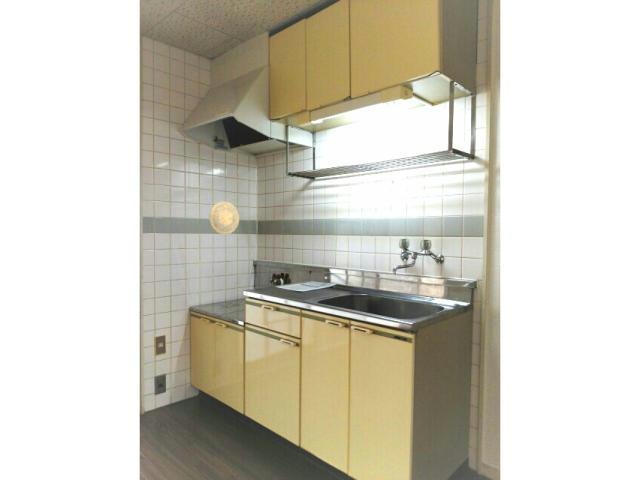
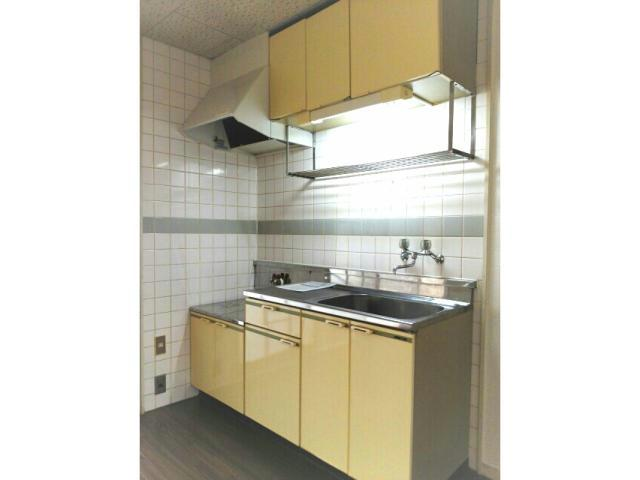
- decorative plate [208,201,240,236]
